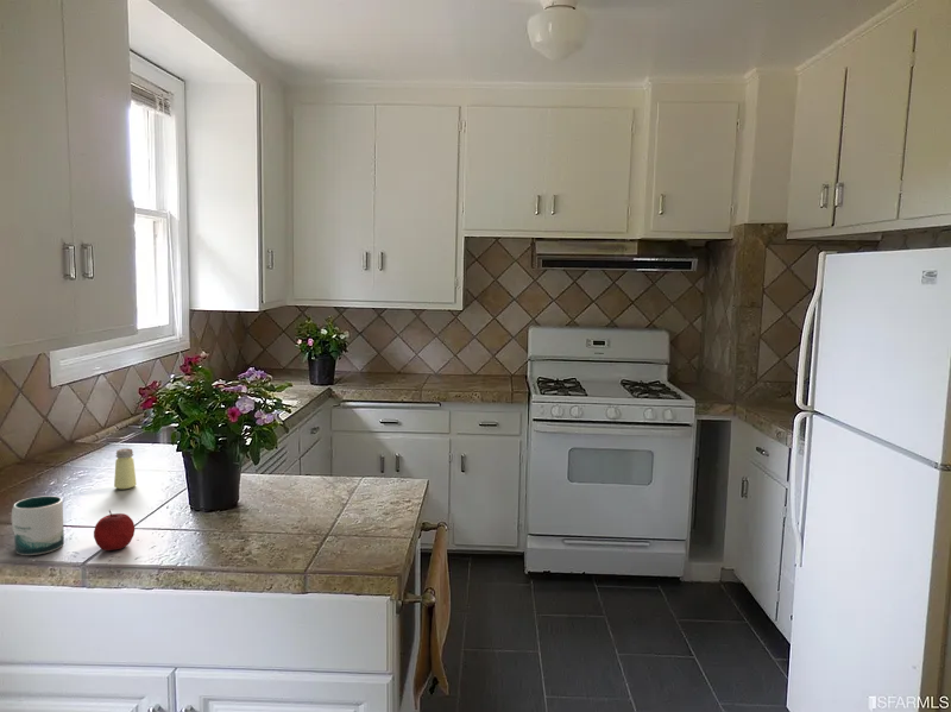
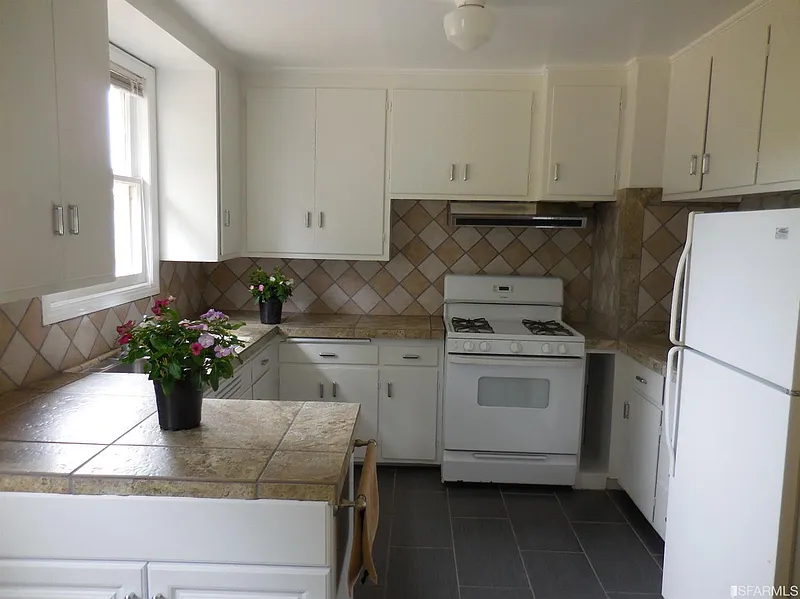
- saltshaker [113,447,138,490]
- mug [11,494,65,556]
- apple [93,509,136,552]
